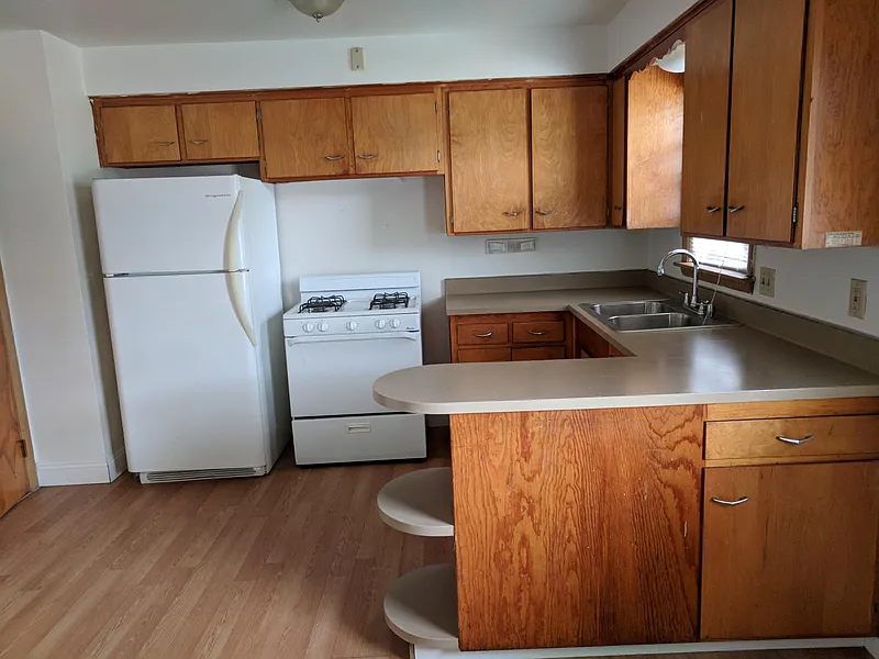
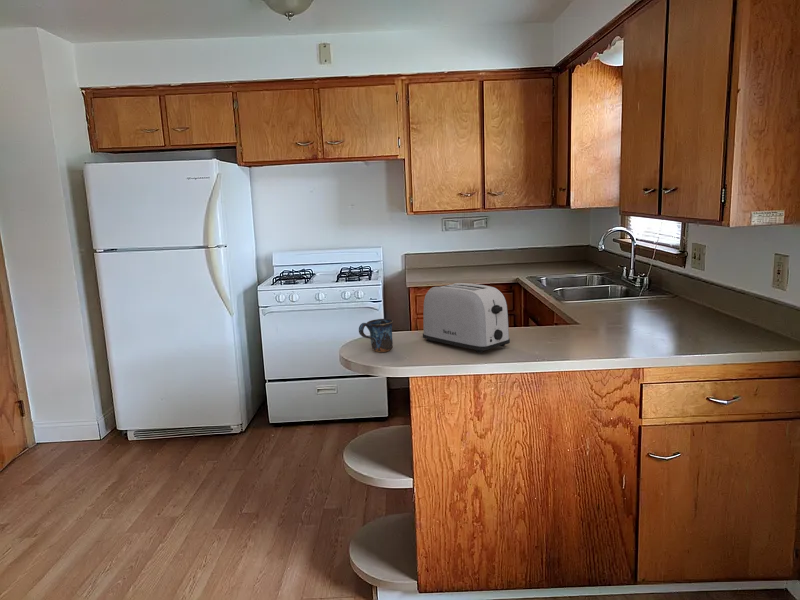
+ mug [358,318,394,353]
+ toaster [422,282,511,354]
